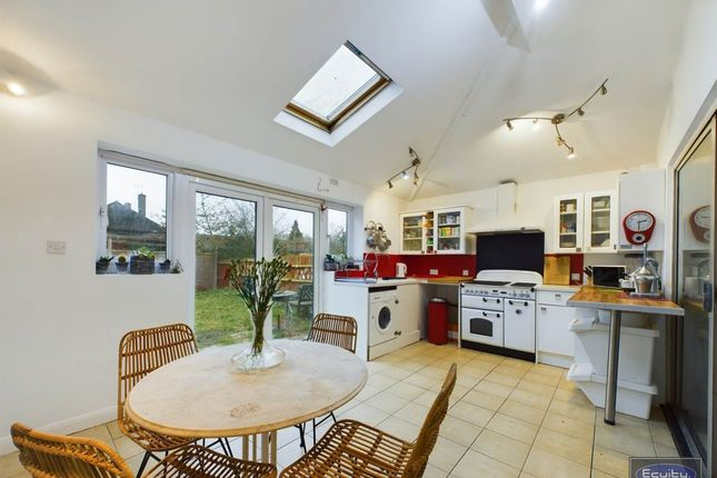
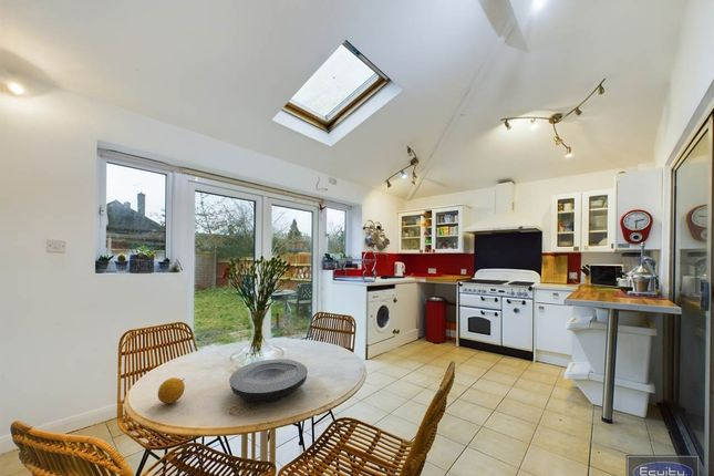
+ fruit [157,376,186,405]
+ plate [228,358,309,404]
